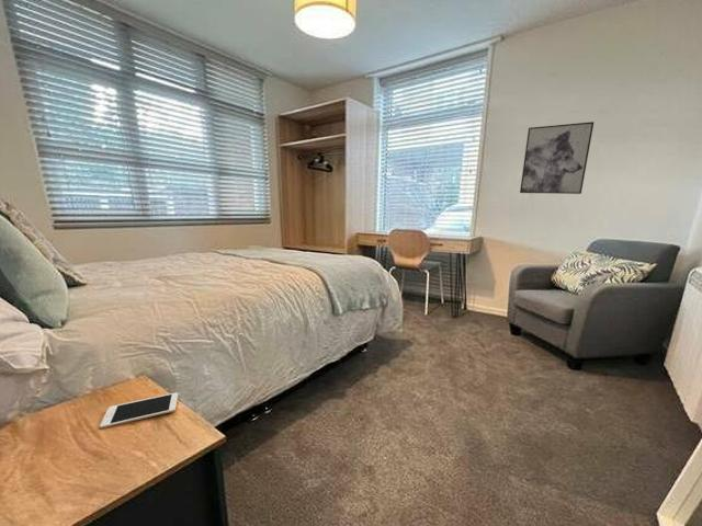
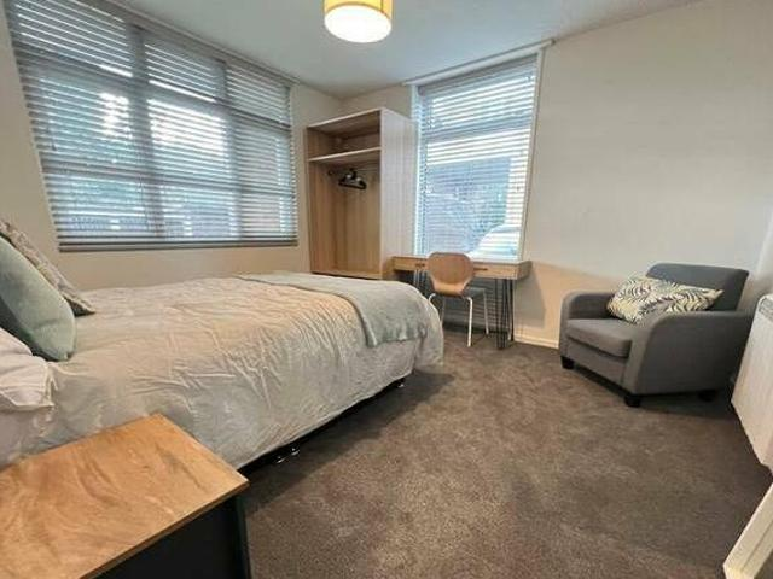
- wall art [519,121,595,195]
- cell phone [99,391,179,430]
